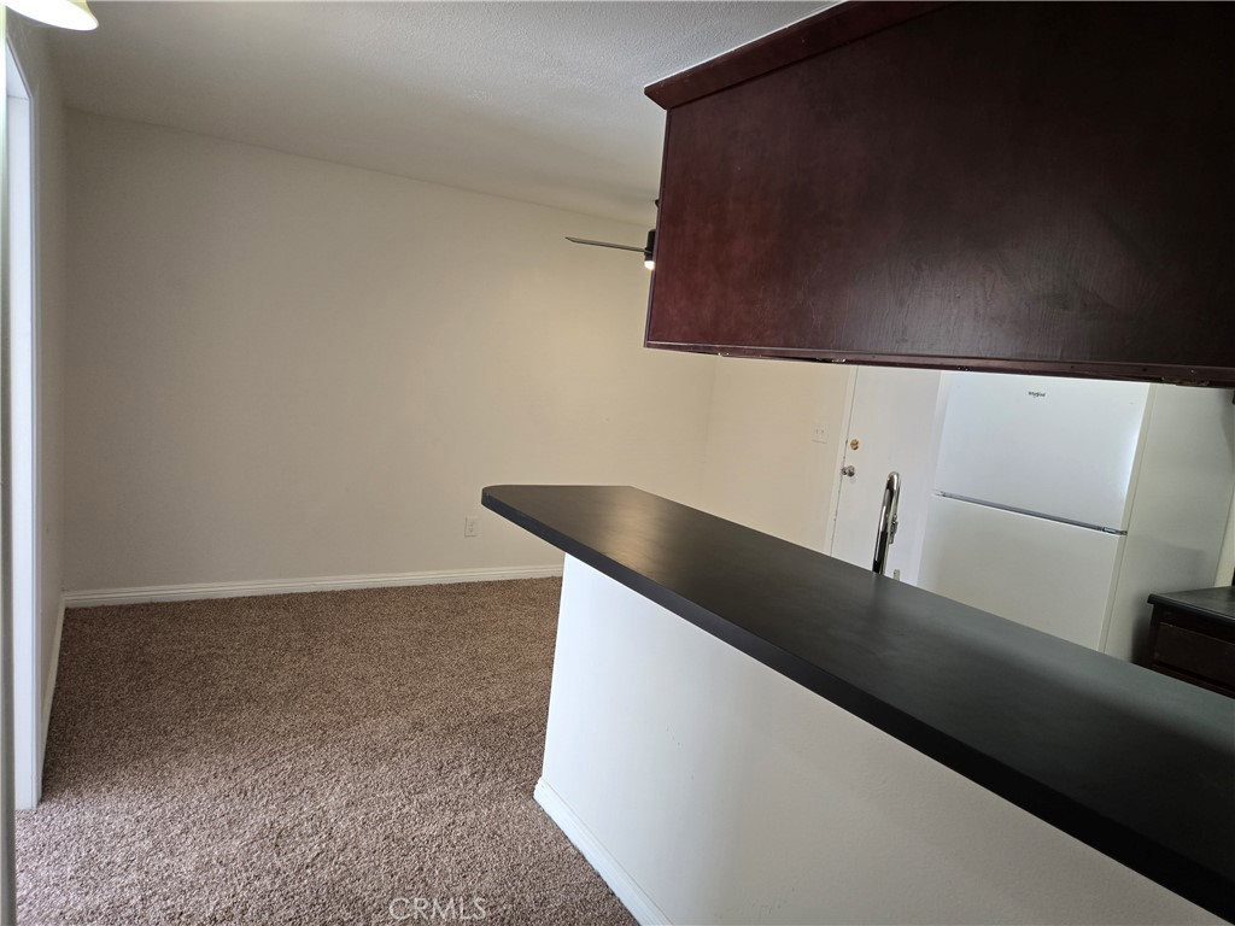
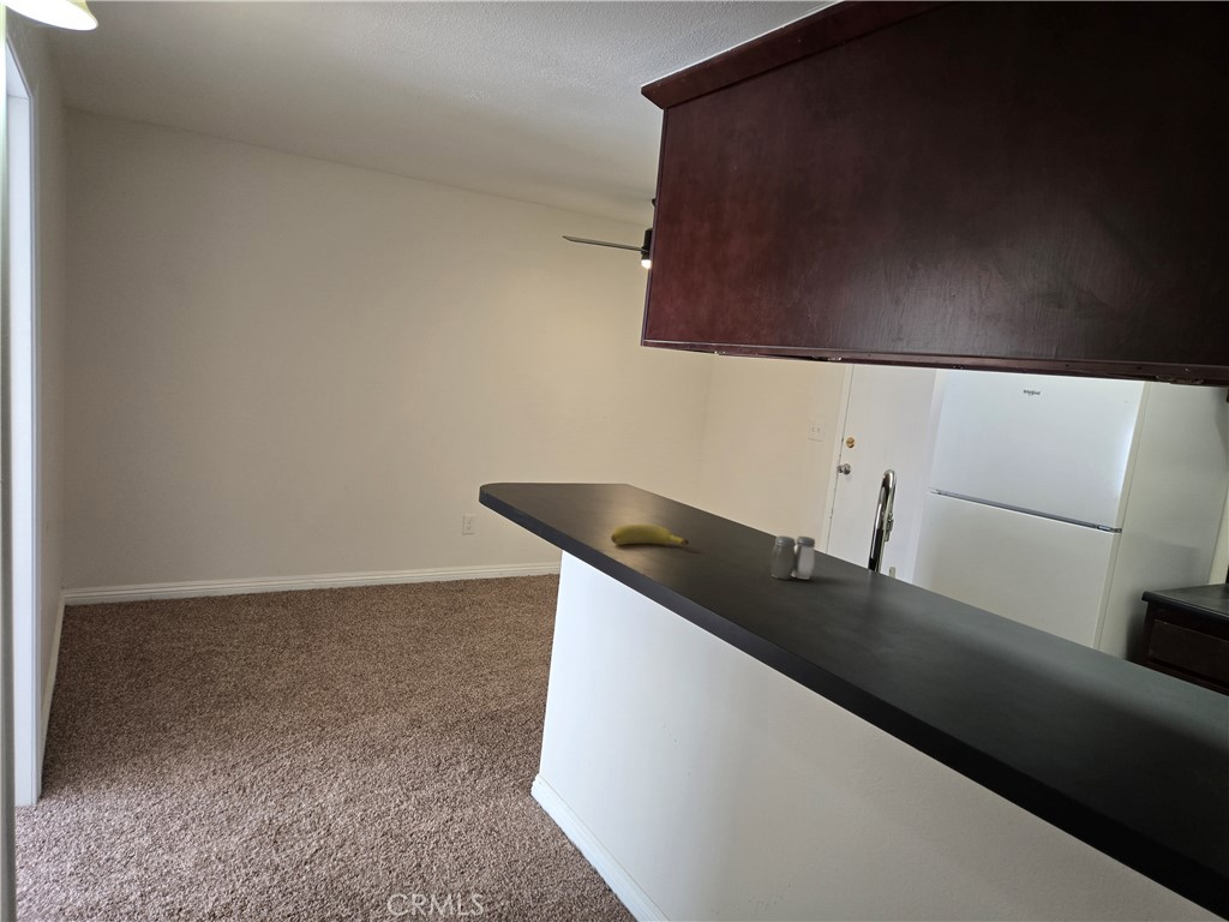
+ salt and pepper shaker [769,534,816,580]
+ banana [610,523,690,546]
